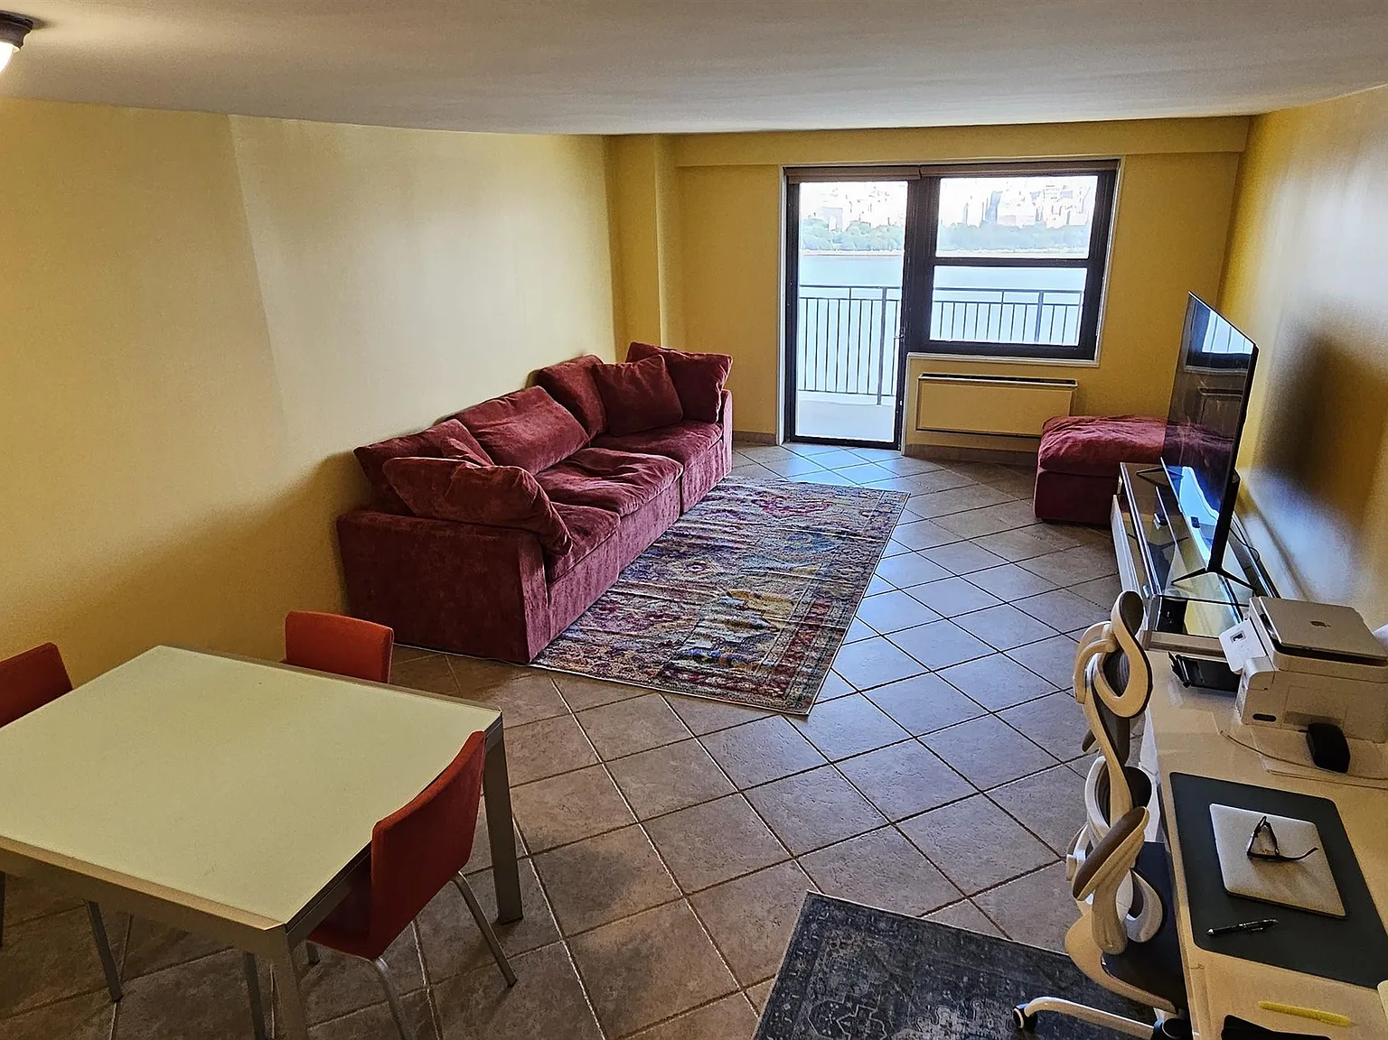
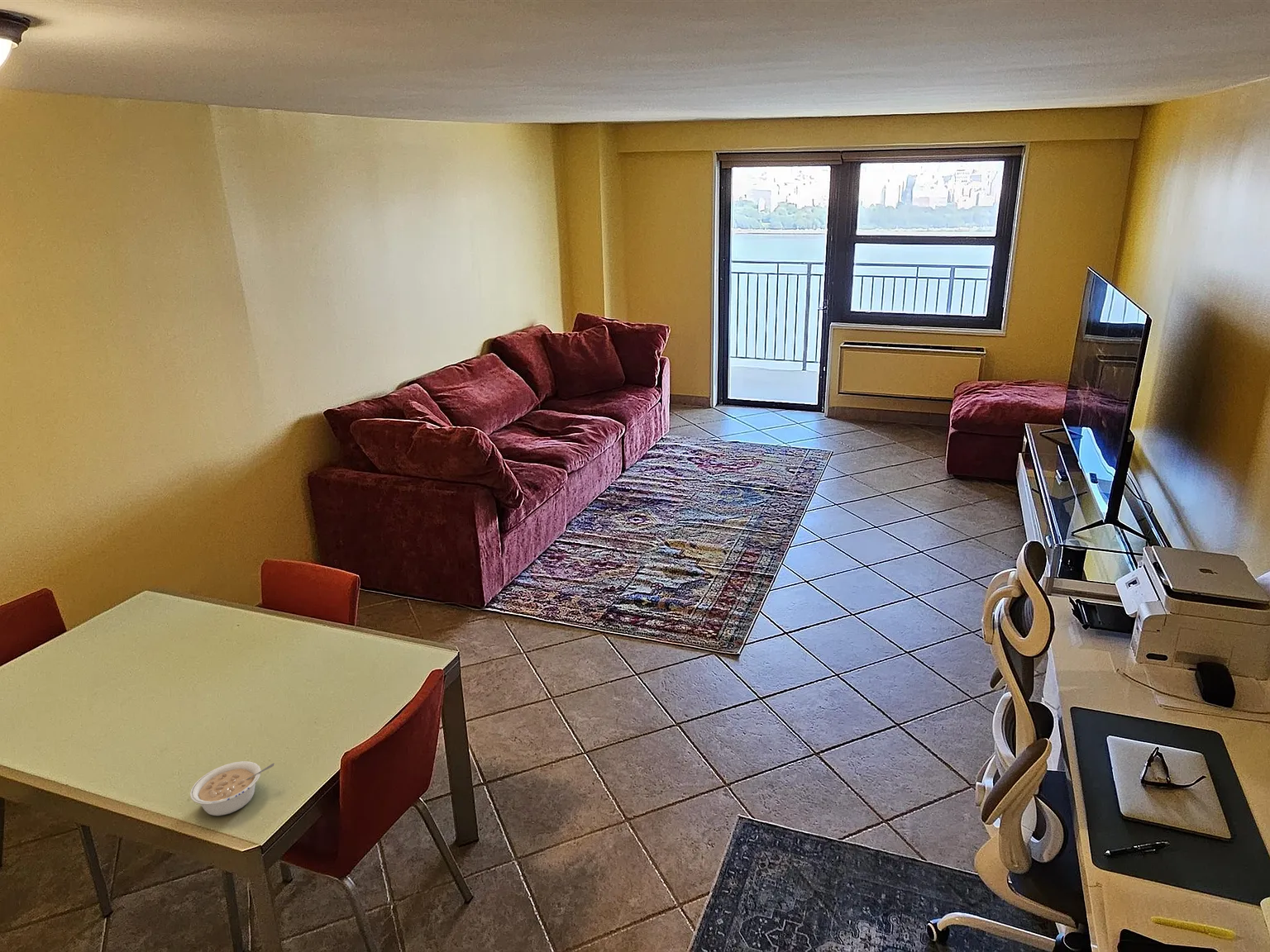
+ legume [189,760,275,816]
